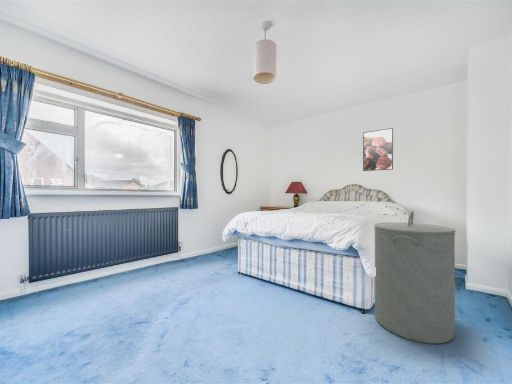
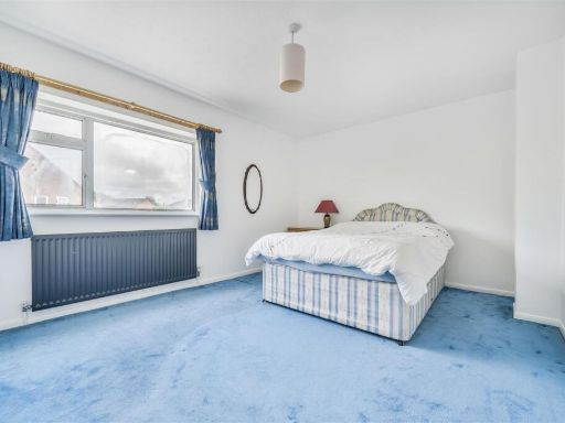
- laundry hamper [373,210,457,345]
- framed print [362,127,394,172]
